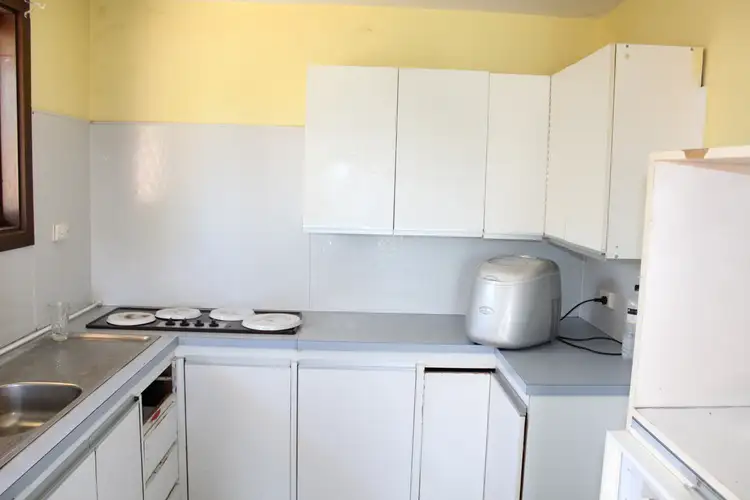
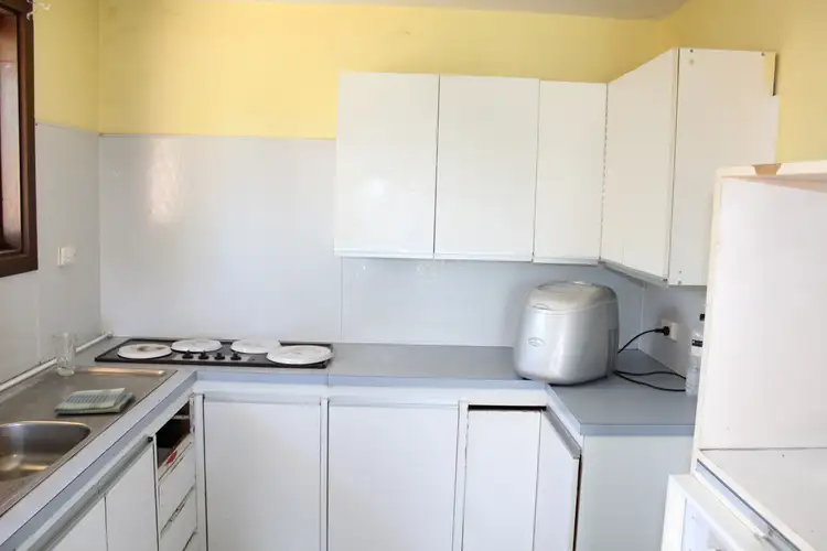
+ dish towel [53,387,136,414]
